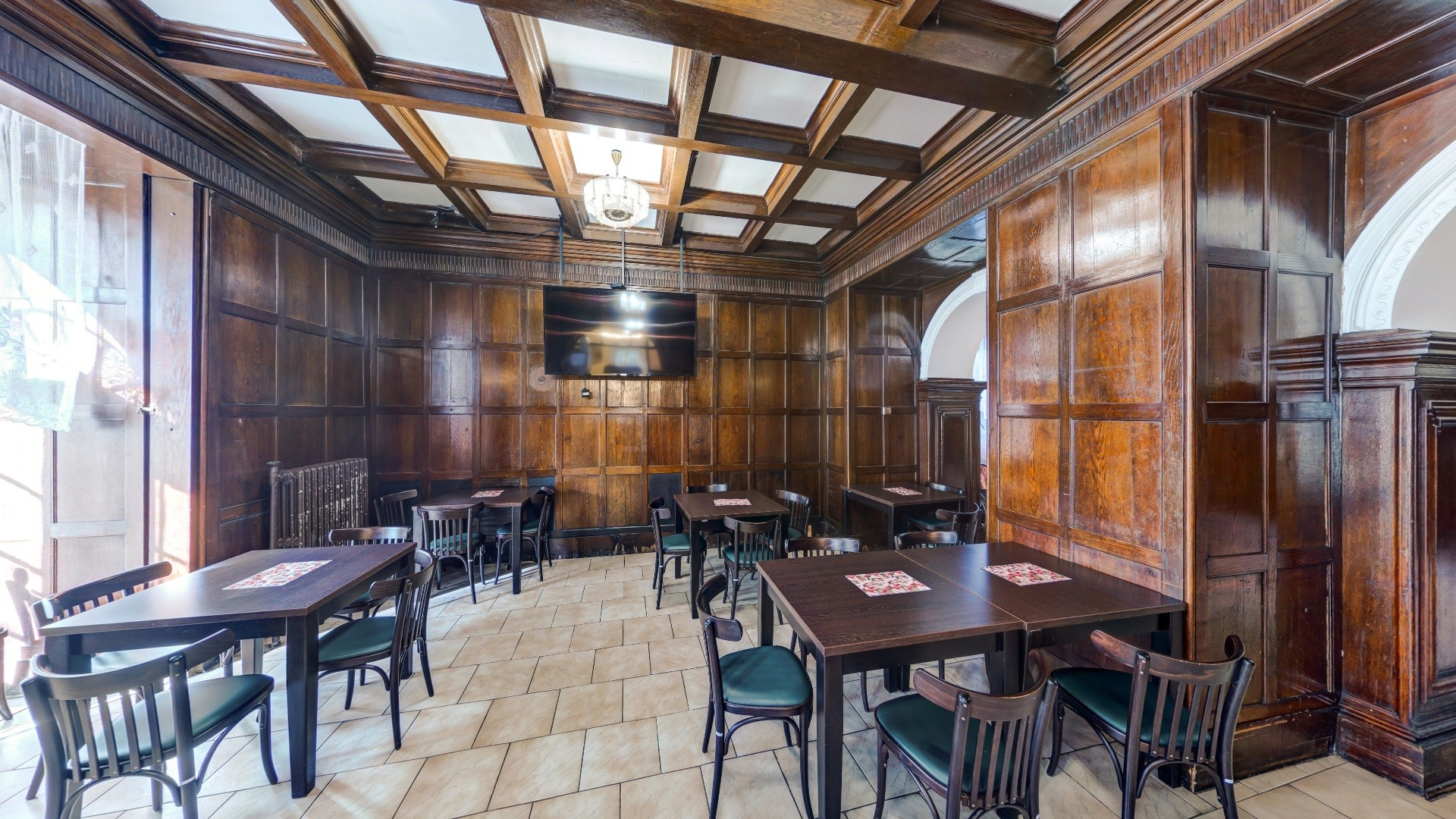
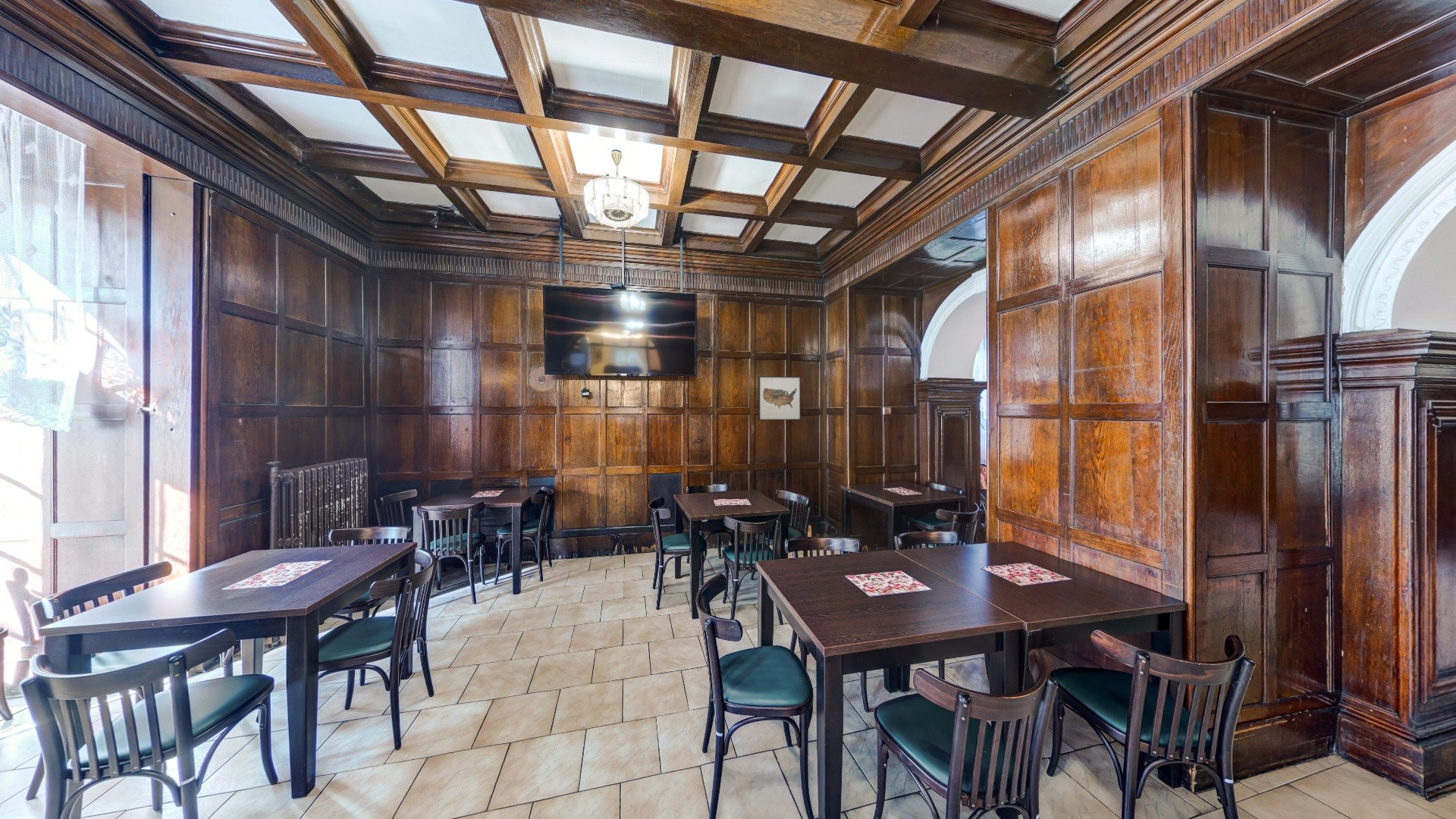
+ wall art [758,375,802,421]
